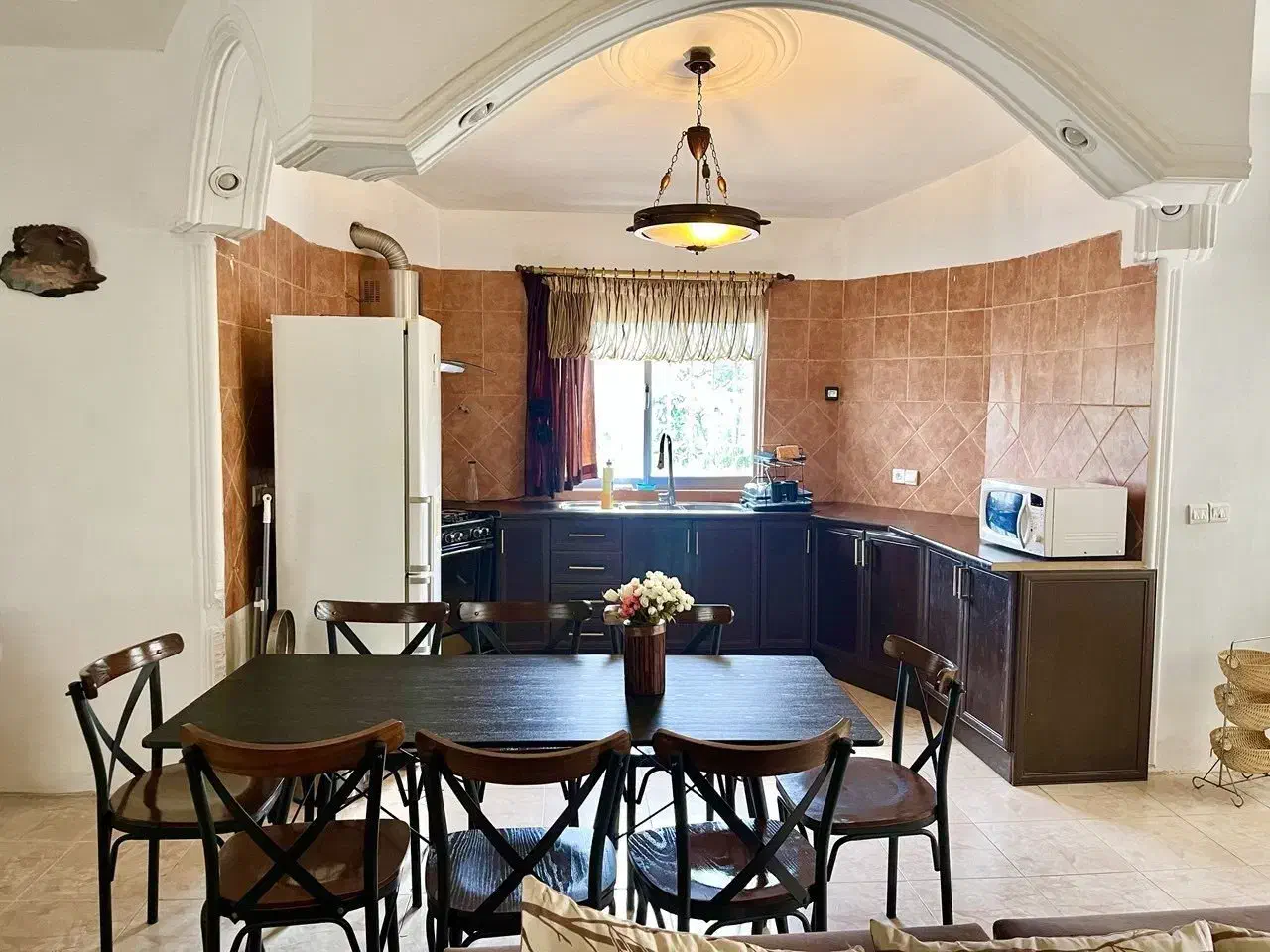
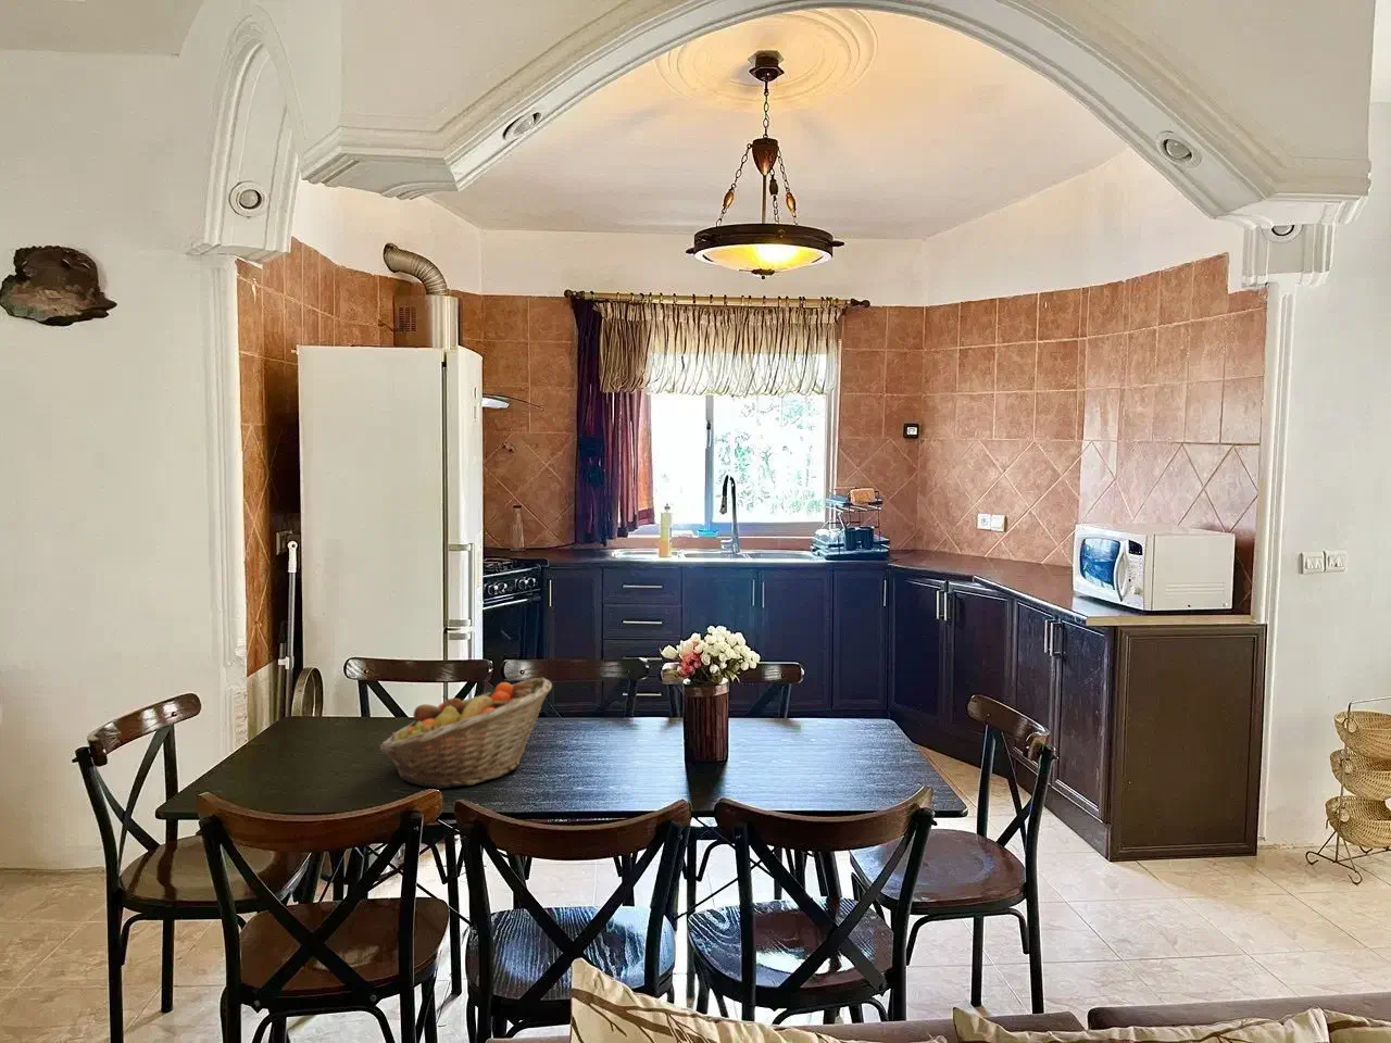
+ fruit basket [378,676,553,790]
